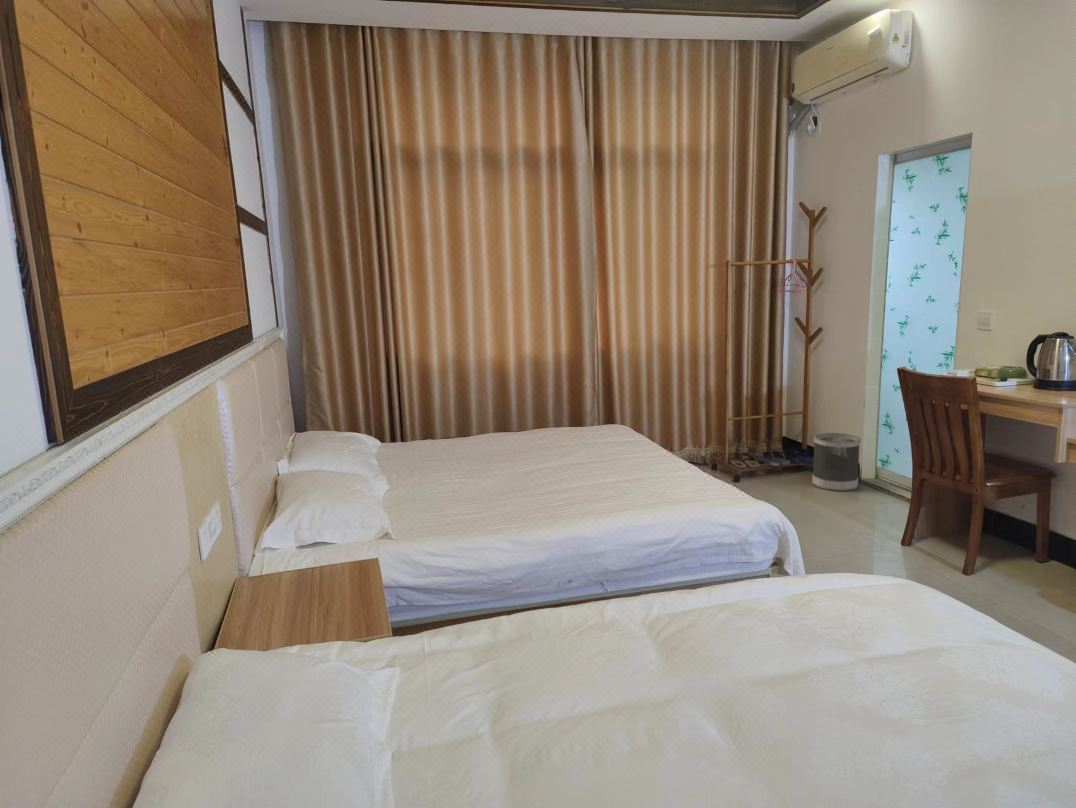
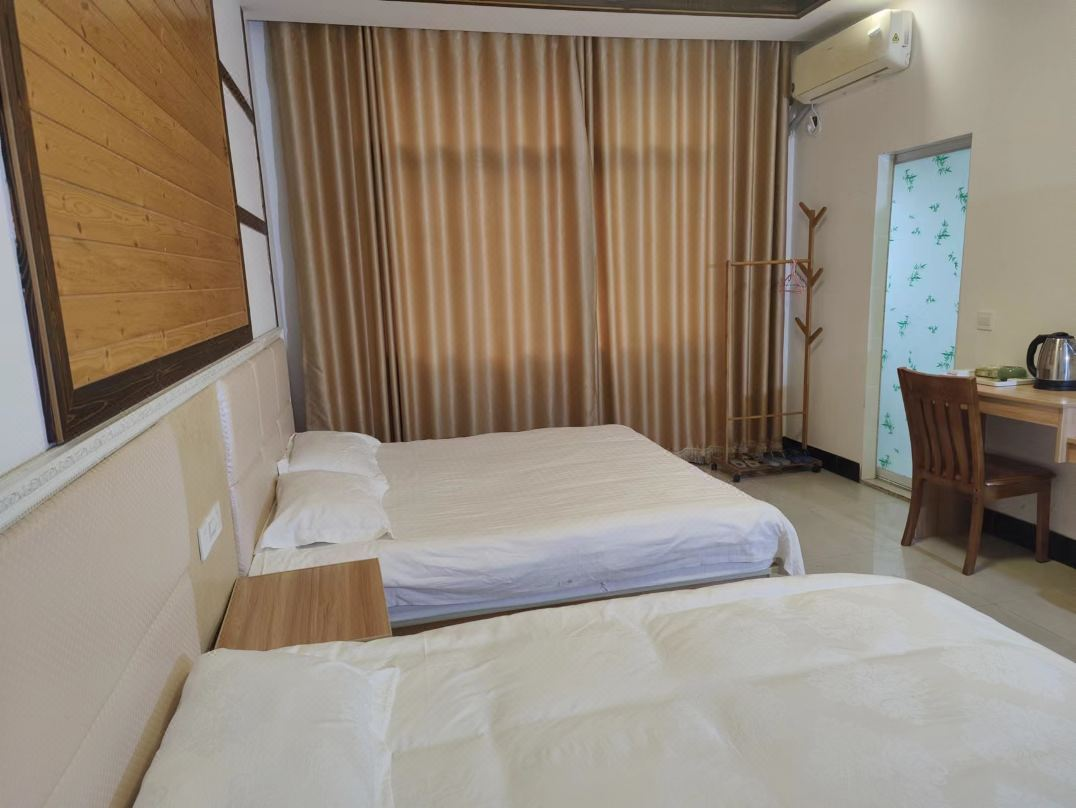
- wastebasket [811,432,862,492]
